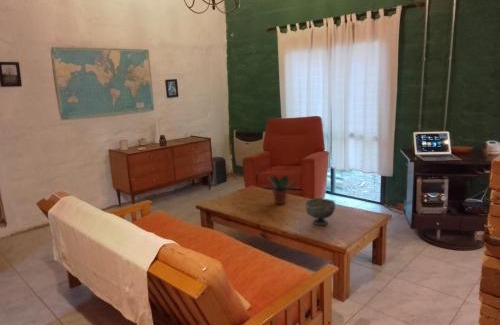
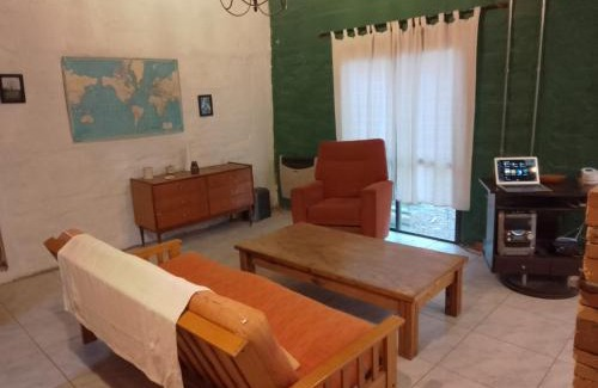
- bowl [305,197,336,226]
- potted plant [261,174,300,205]
